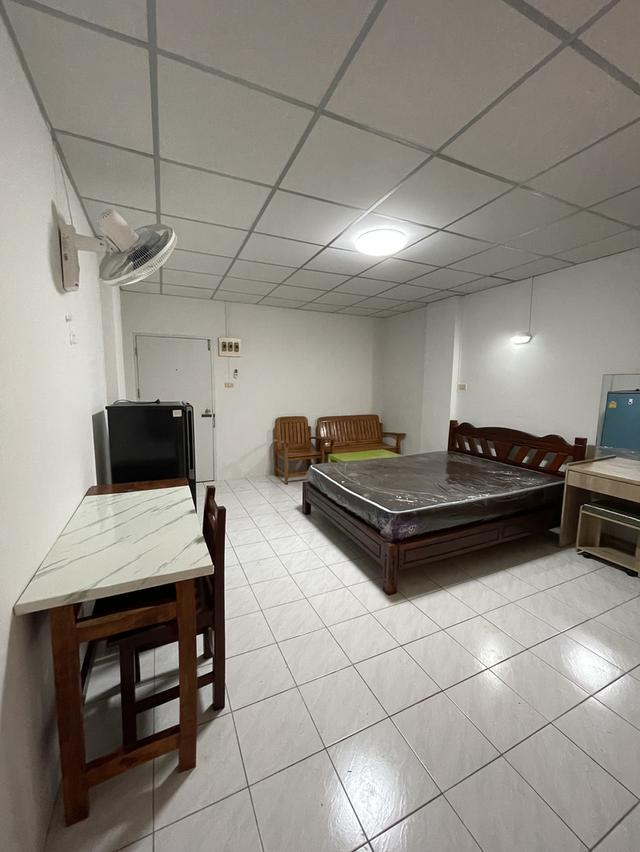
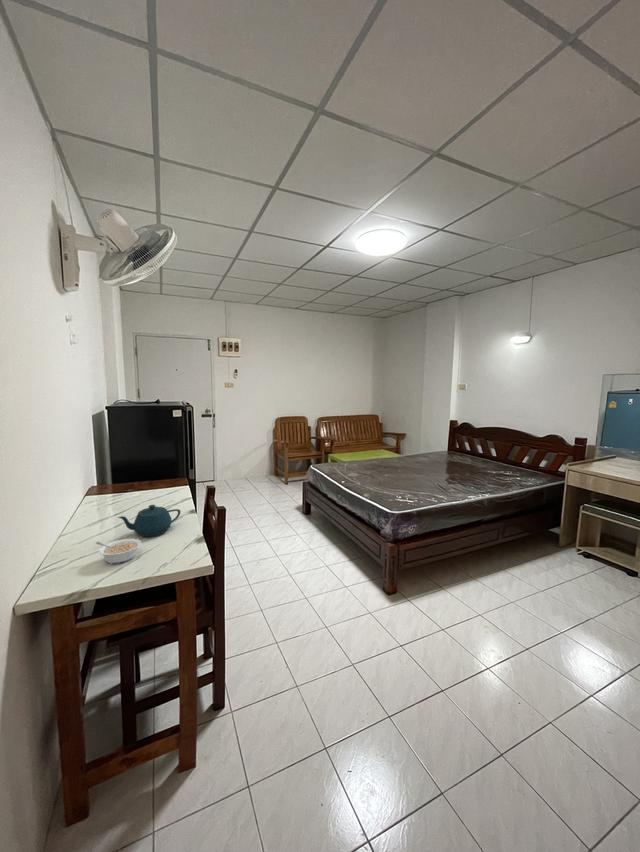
+ teapot [117,504,181,538]
+ legume [95,538,142,565]
